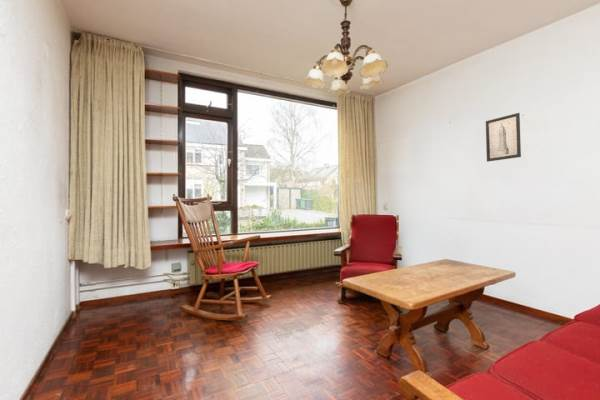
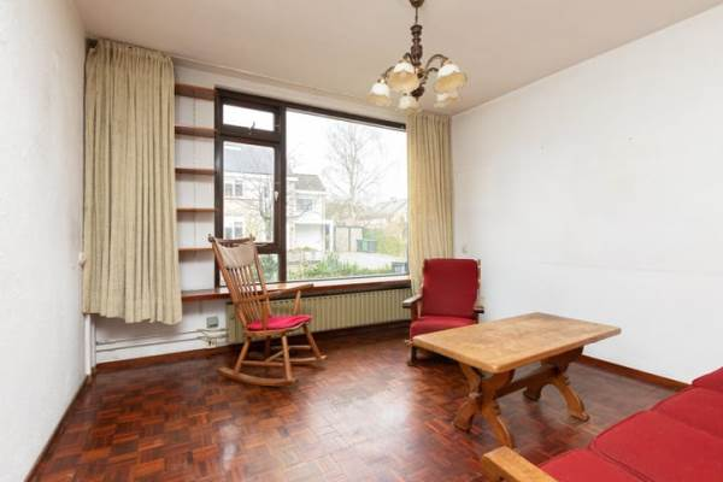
- wall art [485,112,522,163]
